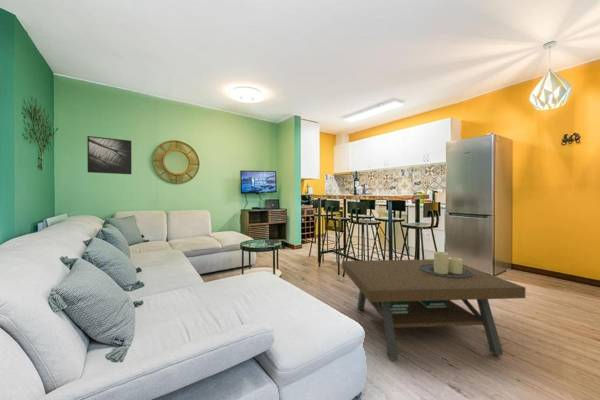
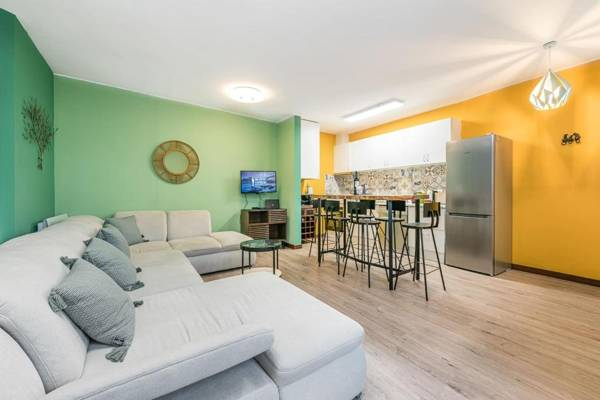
- coffee table [341,251,527,360]
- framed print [86,135,133,175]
